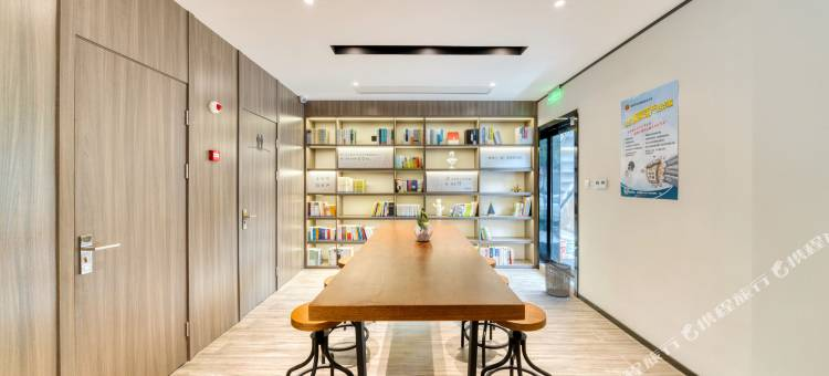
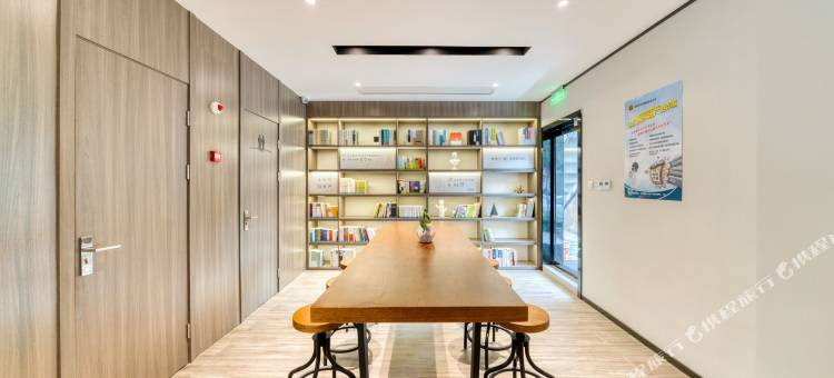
- waste bin [544,261,573,297]
